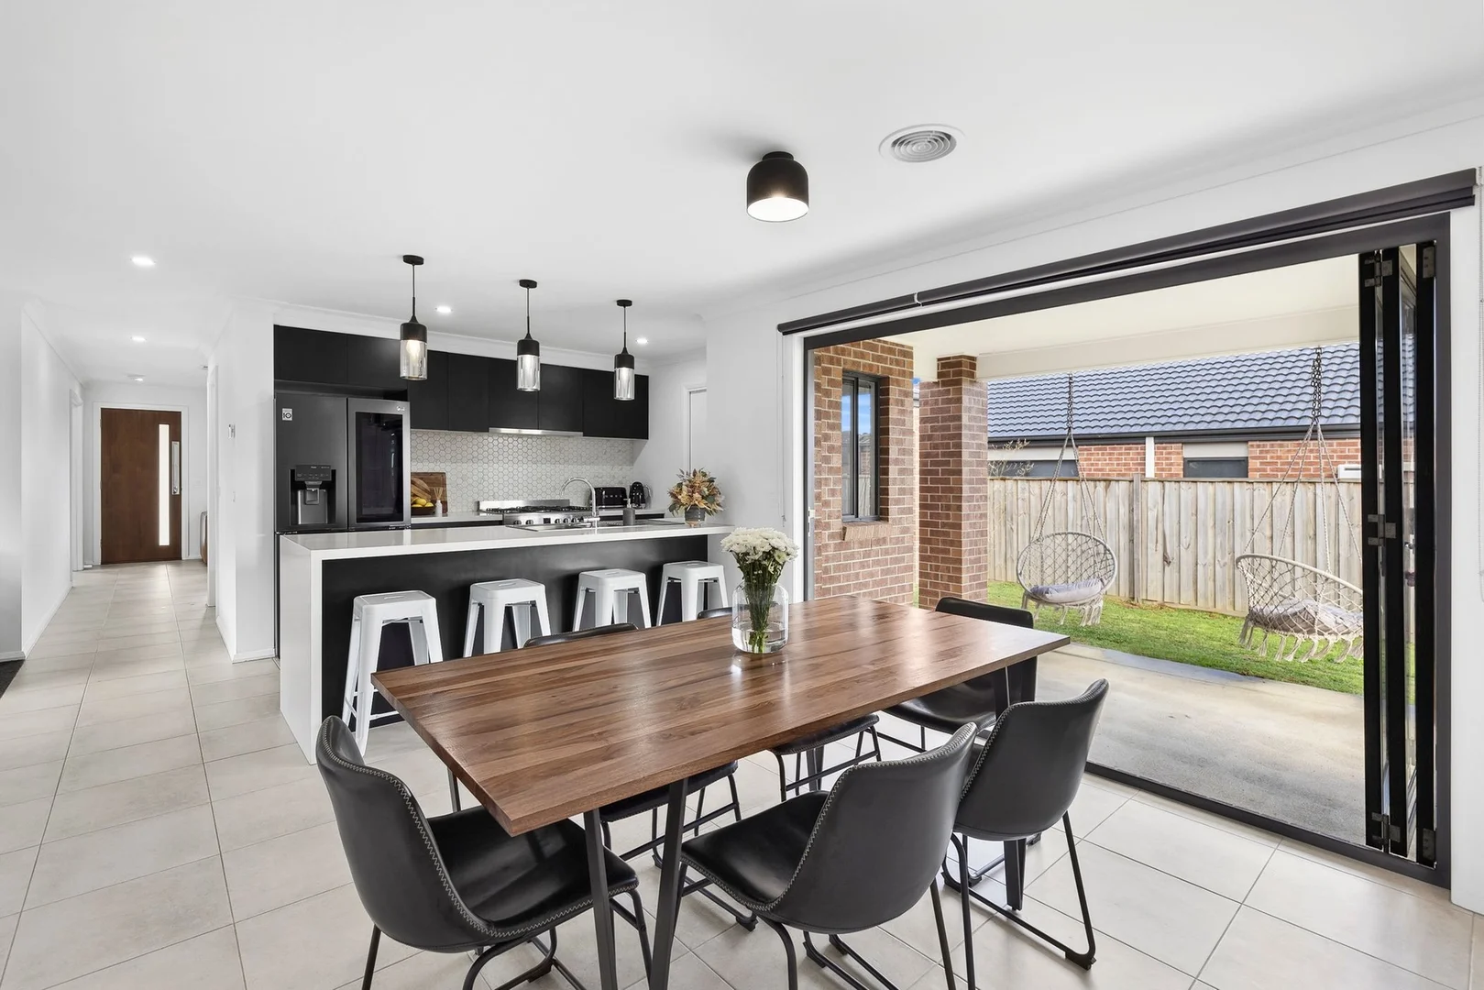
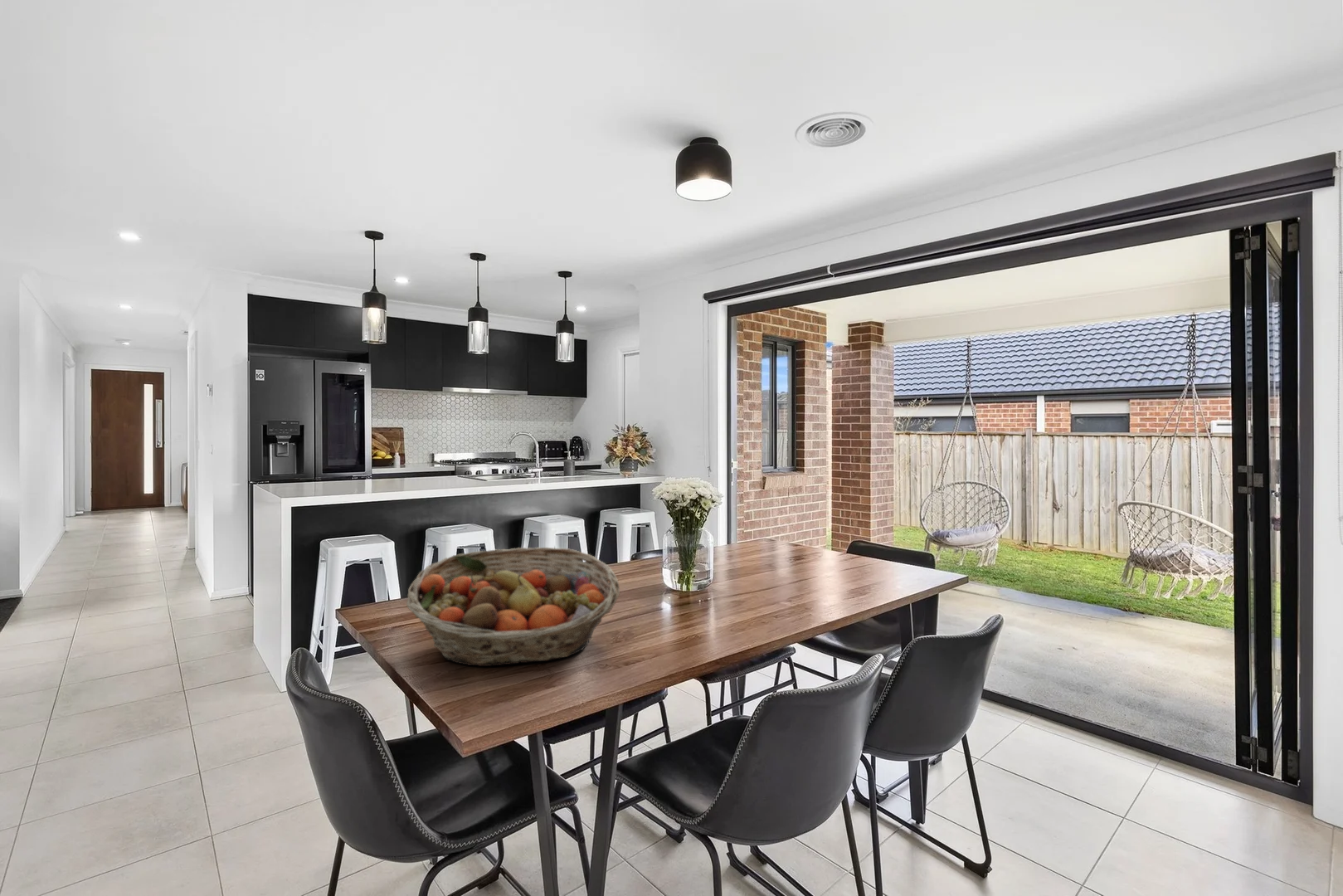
+ fruit basket [406,547,620,667]
